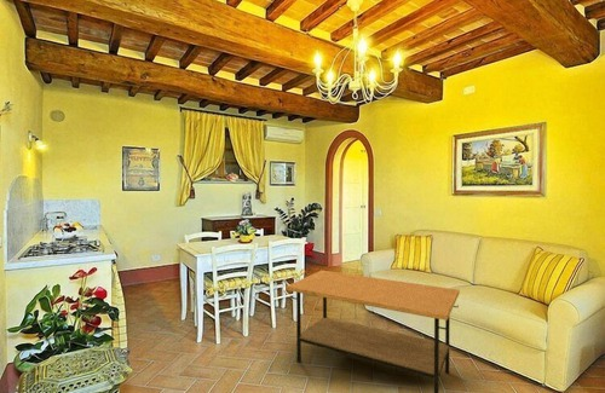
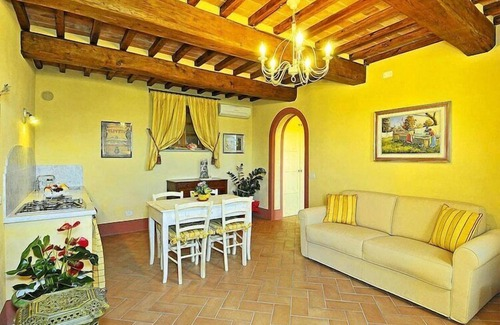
- coffee table [286,270,461,393]
